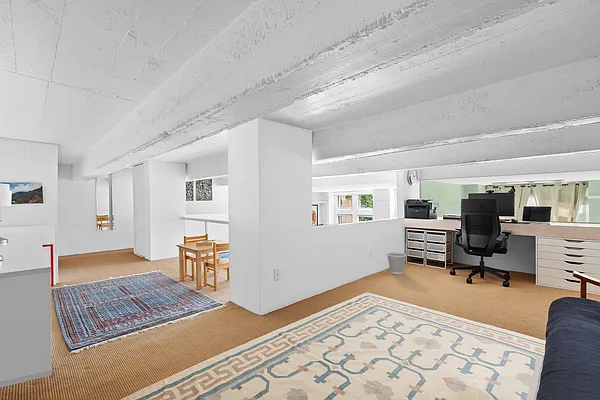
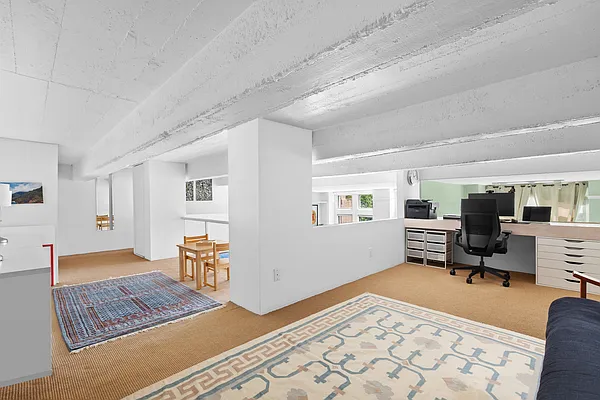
- wastebasket [386,251,407,275]
